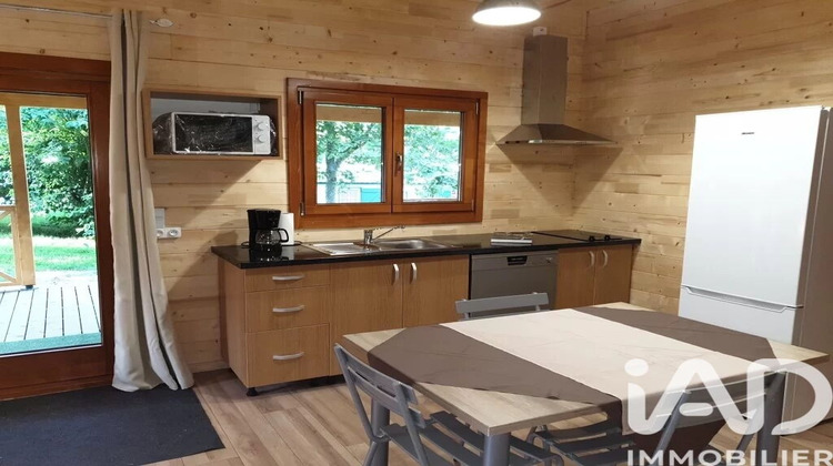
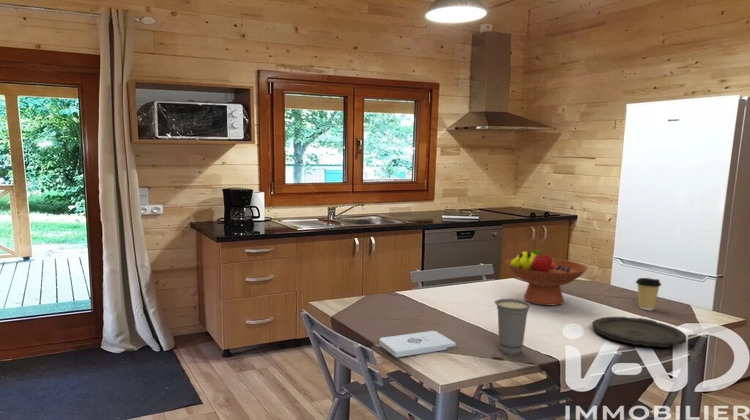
+ plate [592,316,687,348]
+ coffee cup [635,277,662,311]
+ cup [494,298,532,356]
+ notepad [378,330,457,358]
+ fruit bowl [504,249,589,307]
